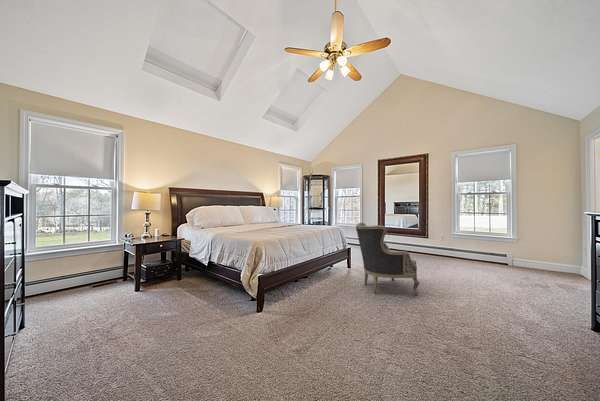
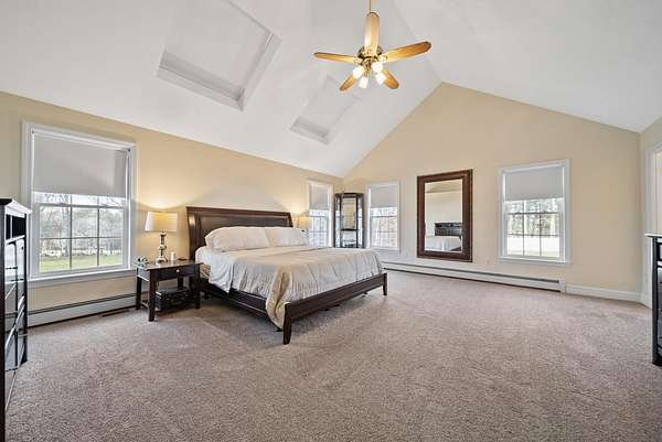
- armchair [355,222,420,296]
